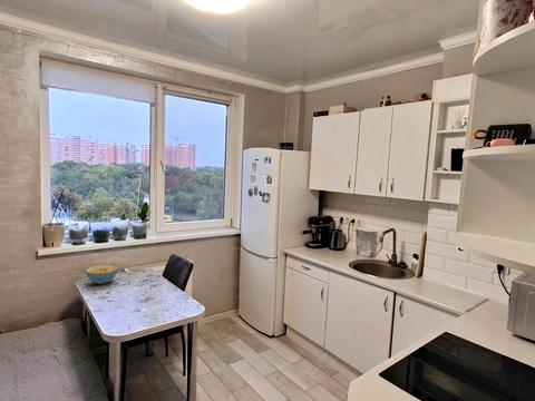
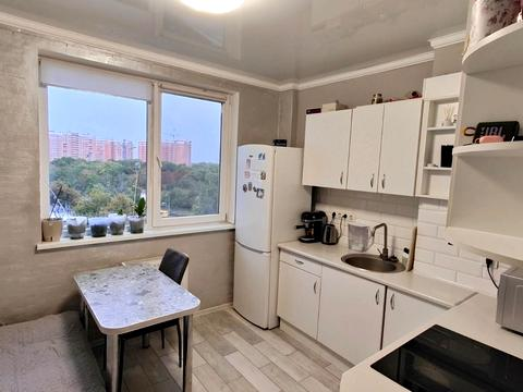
- cereal bowl [85,264,119,285]
